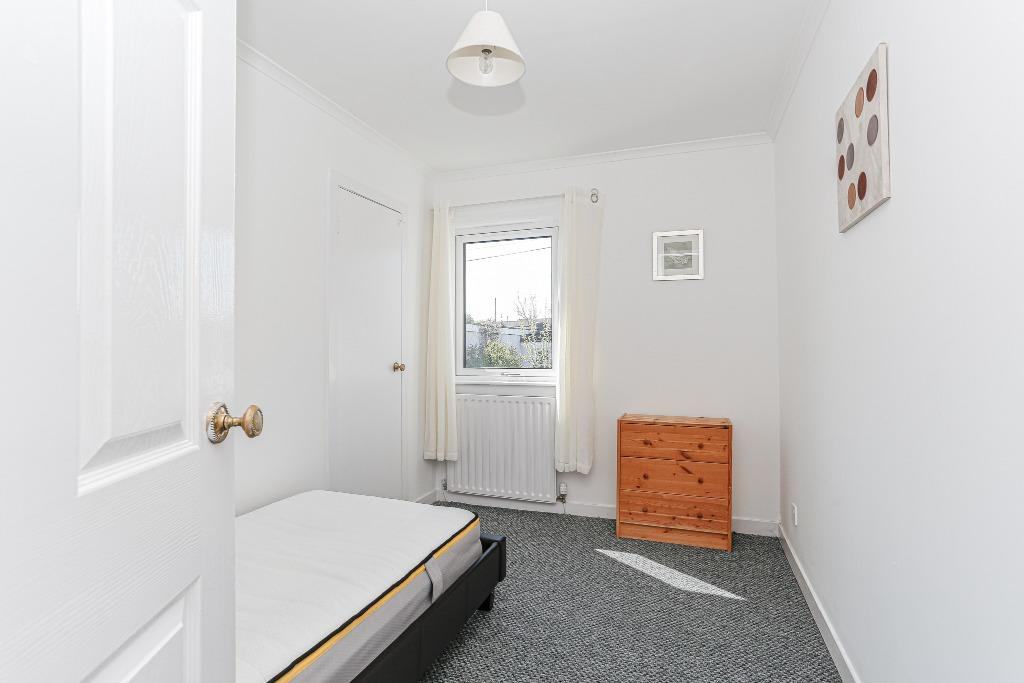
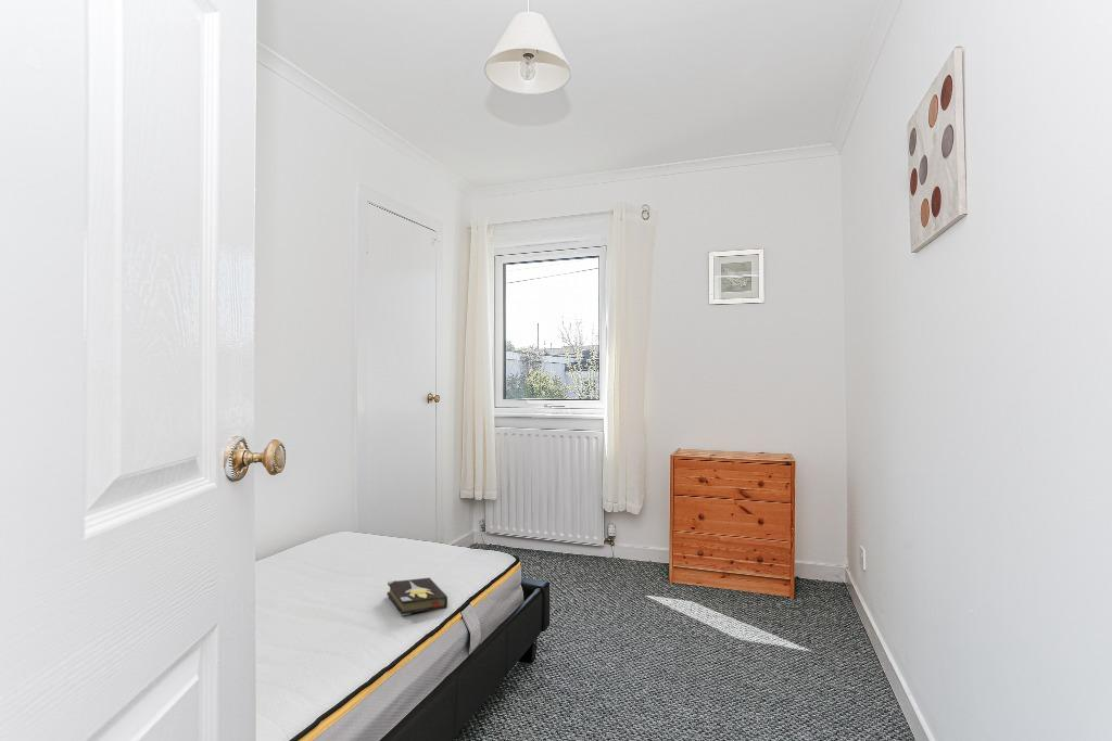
+ hardback book [386,577,448,616]
